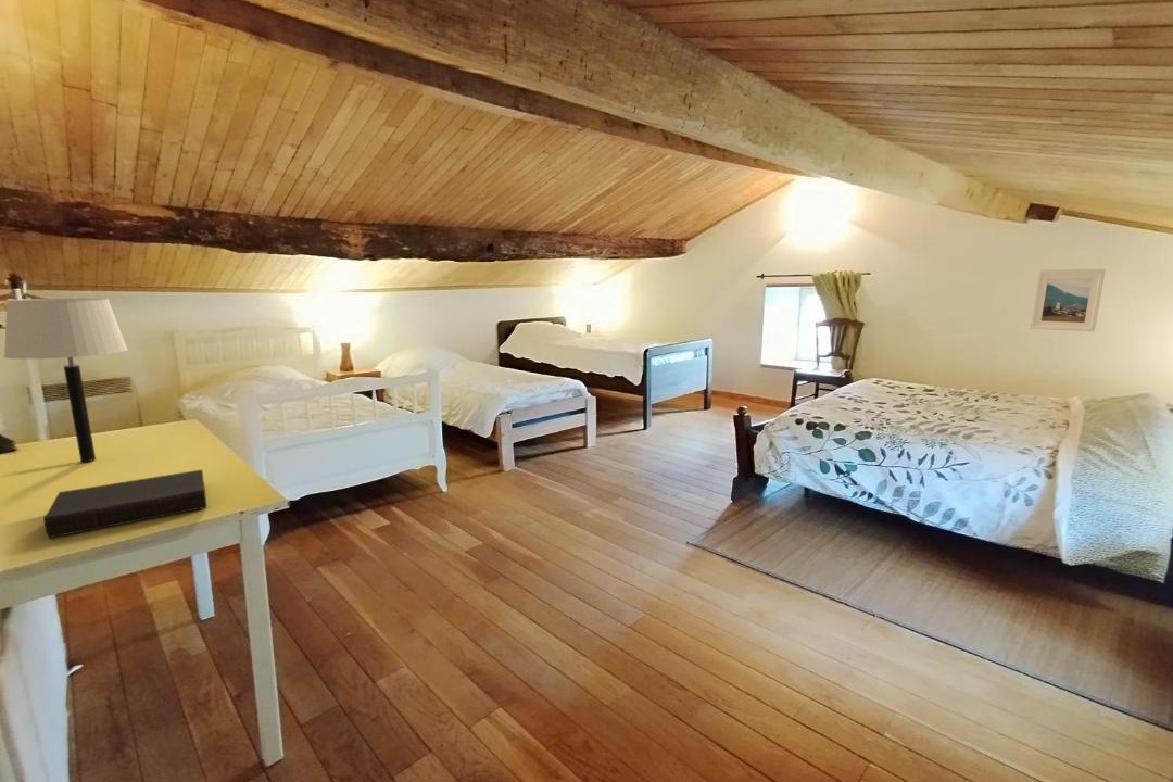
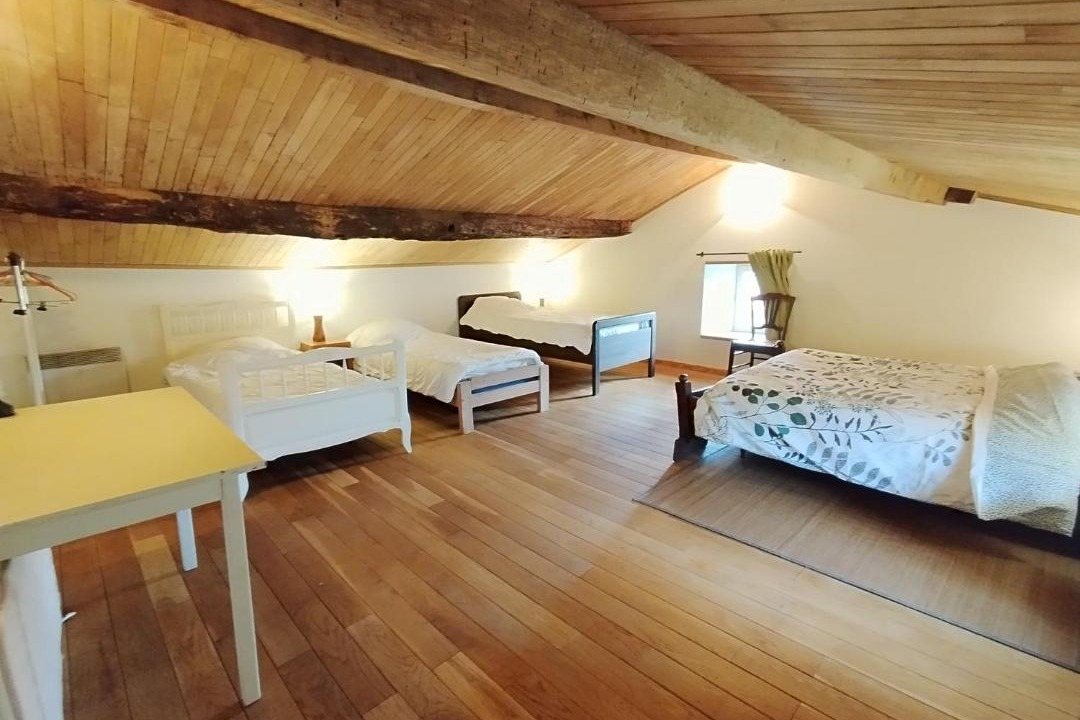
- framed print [1029,267,1107,332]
- book [42,468,207,539]
- table lamp [2,298,129,463]
